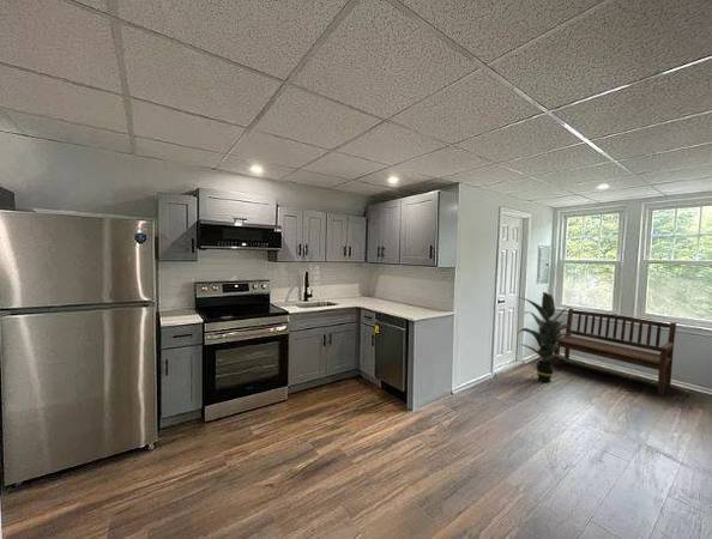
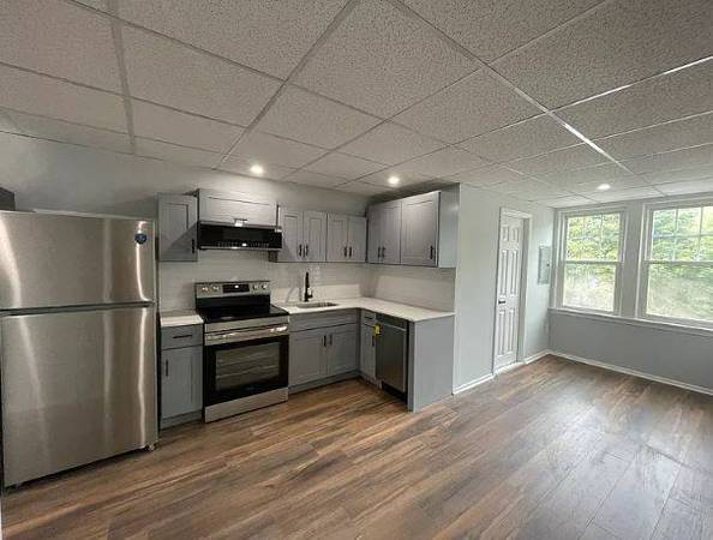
- bench [553,307,677,396]
- indoor plant [515,291,572,383]
